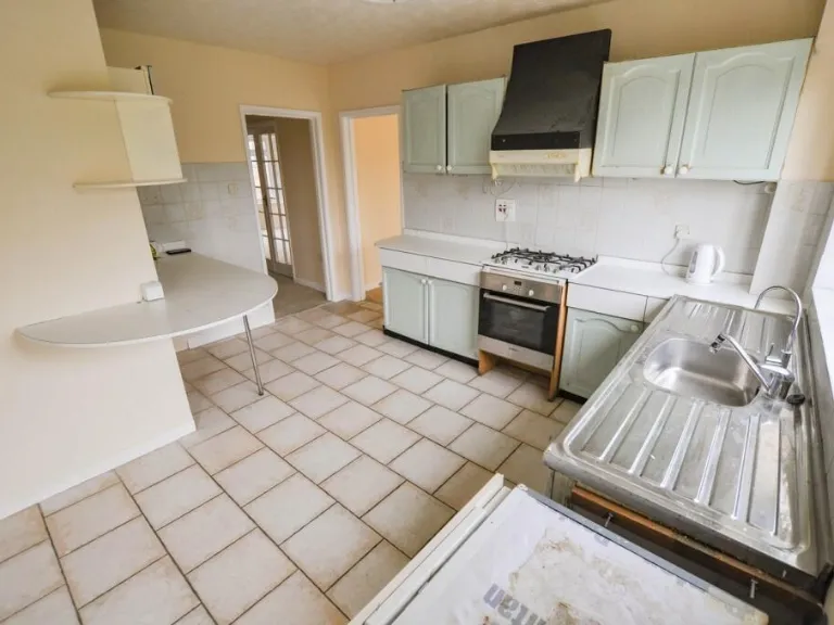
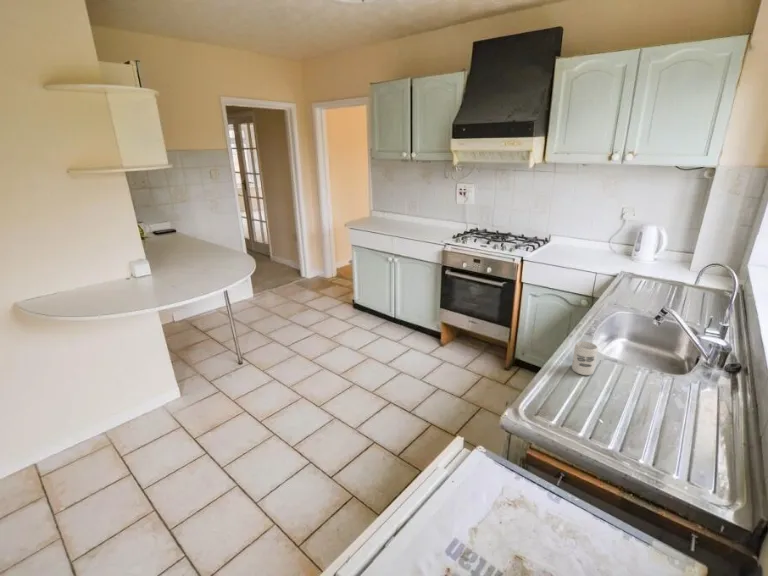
+ cup [571,341,599,376]
